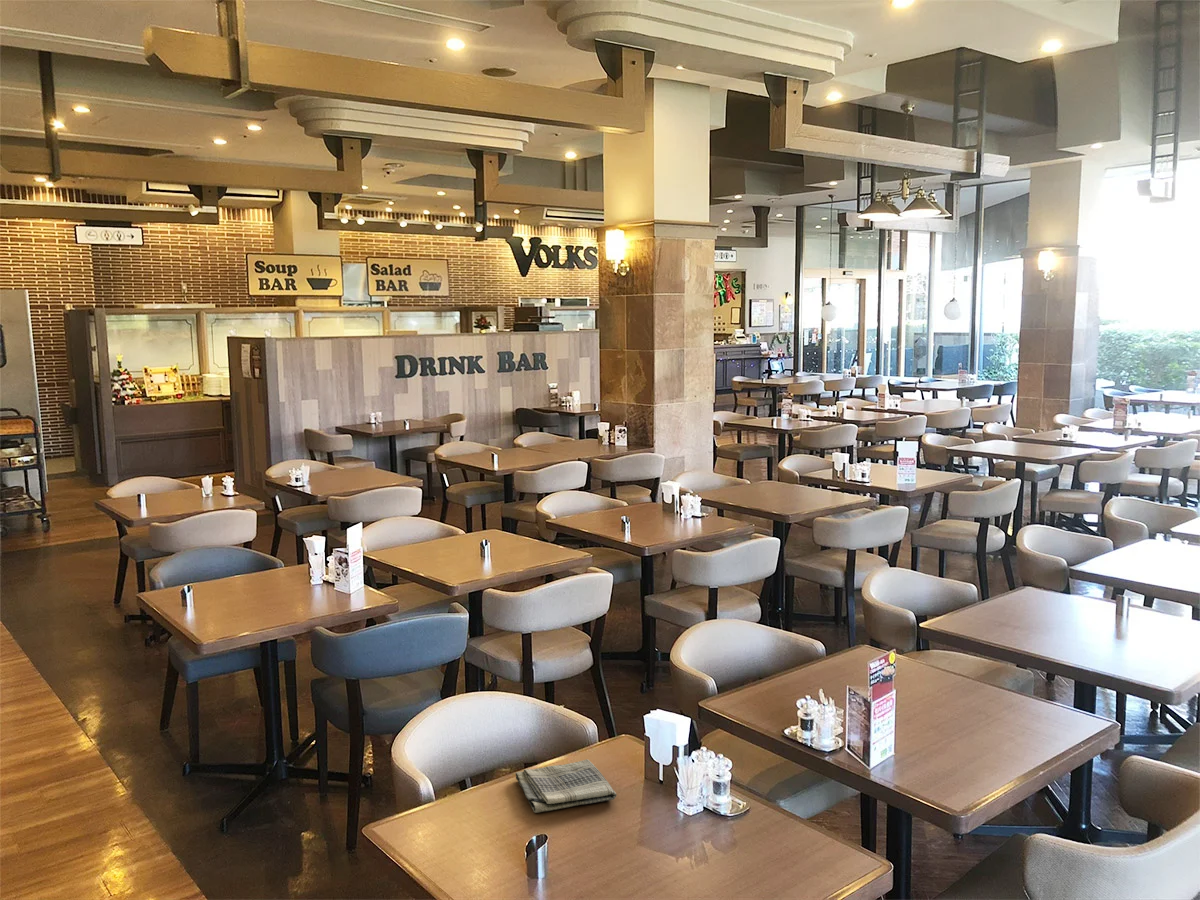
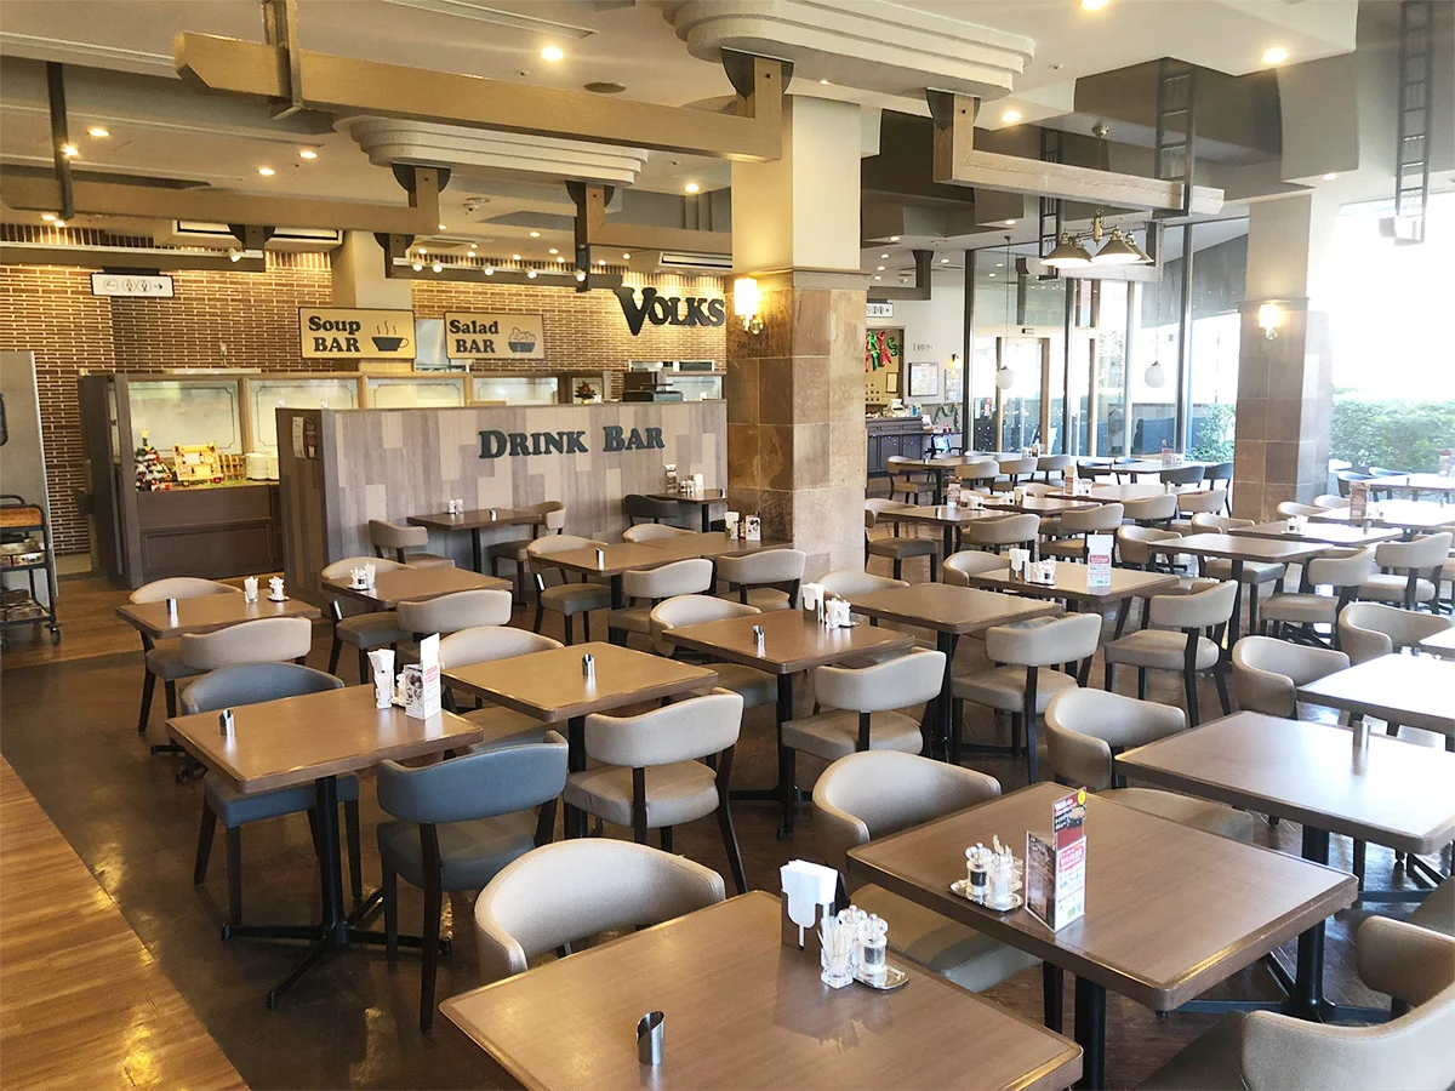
- dish towel [514,759,618,814]
